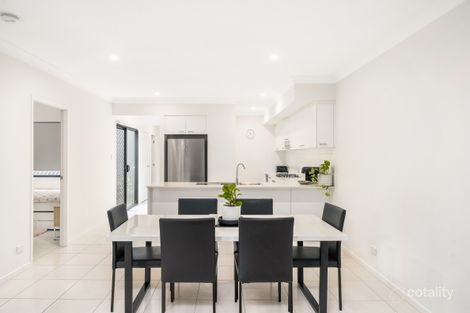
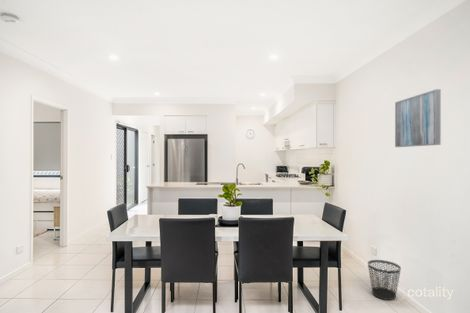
+ wastebasket [367,259,402,301]
+ wall art [394,88,442,148]
